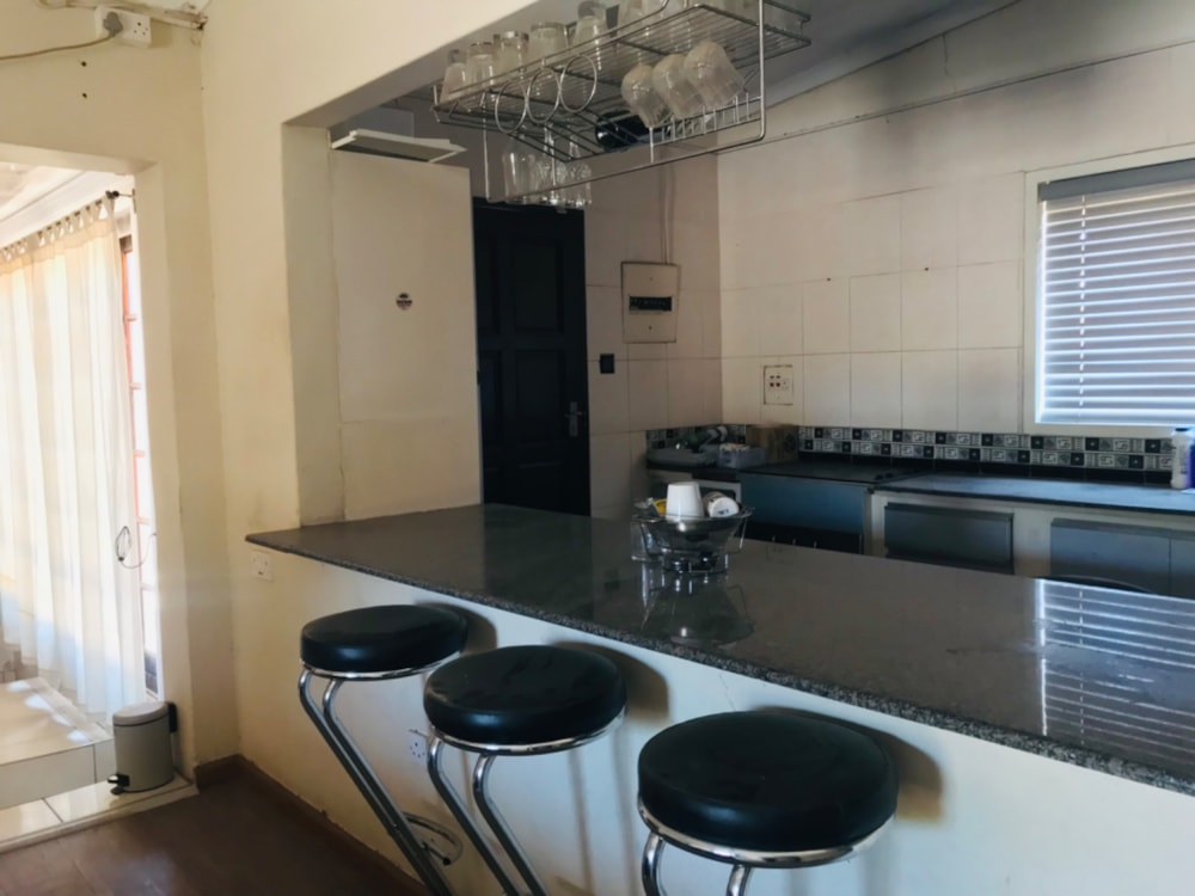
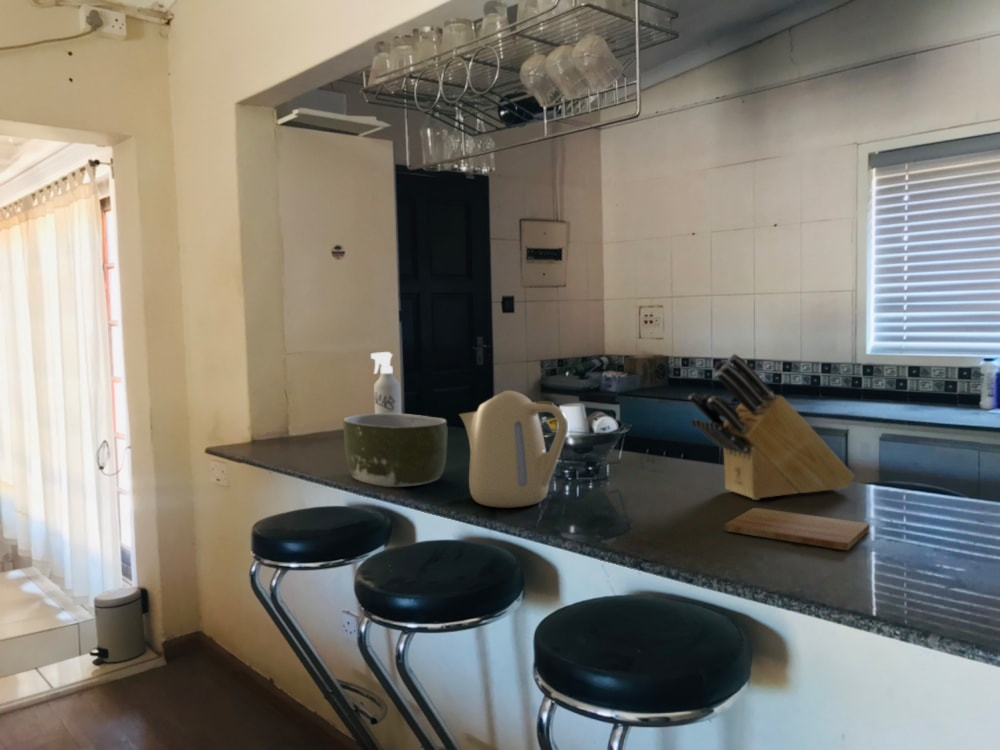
+ cutting board [724,507,871,551]
+ bowl [342,413,449,488]
+ knife block [687,353,856,501]
+ kettle [458,390,569,509]
+ spray bottle [370,351,402,414]
